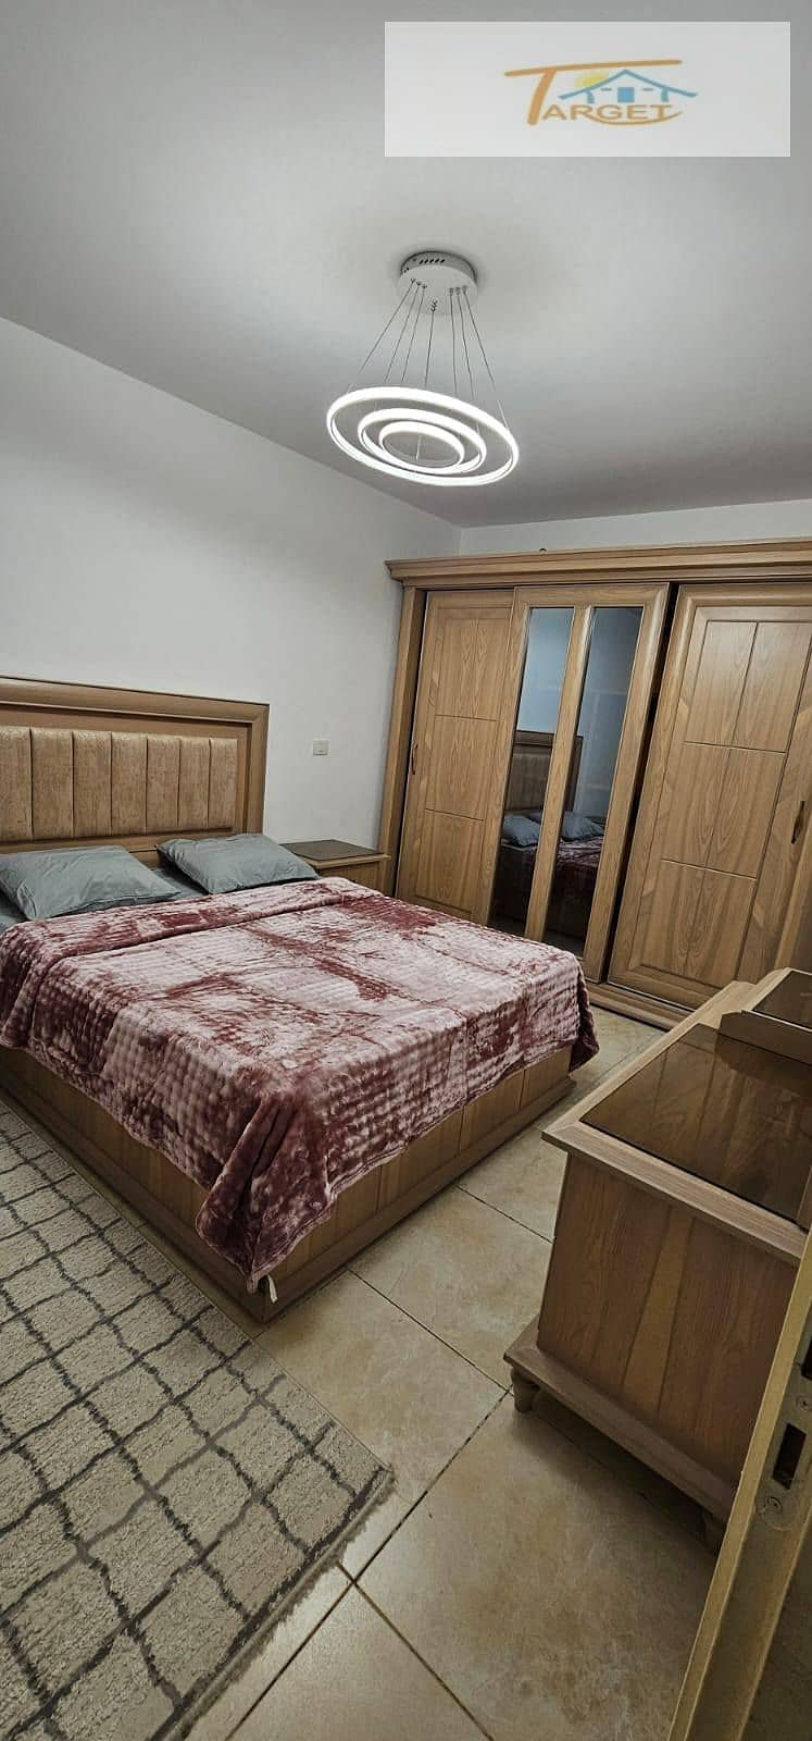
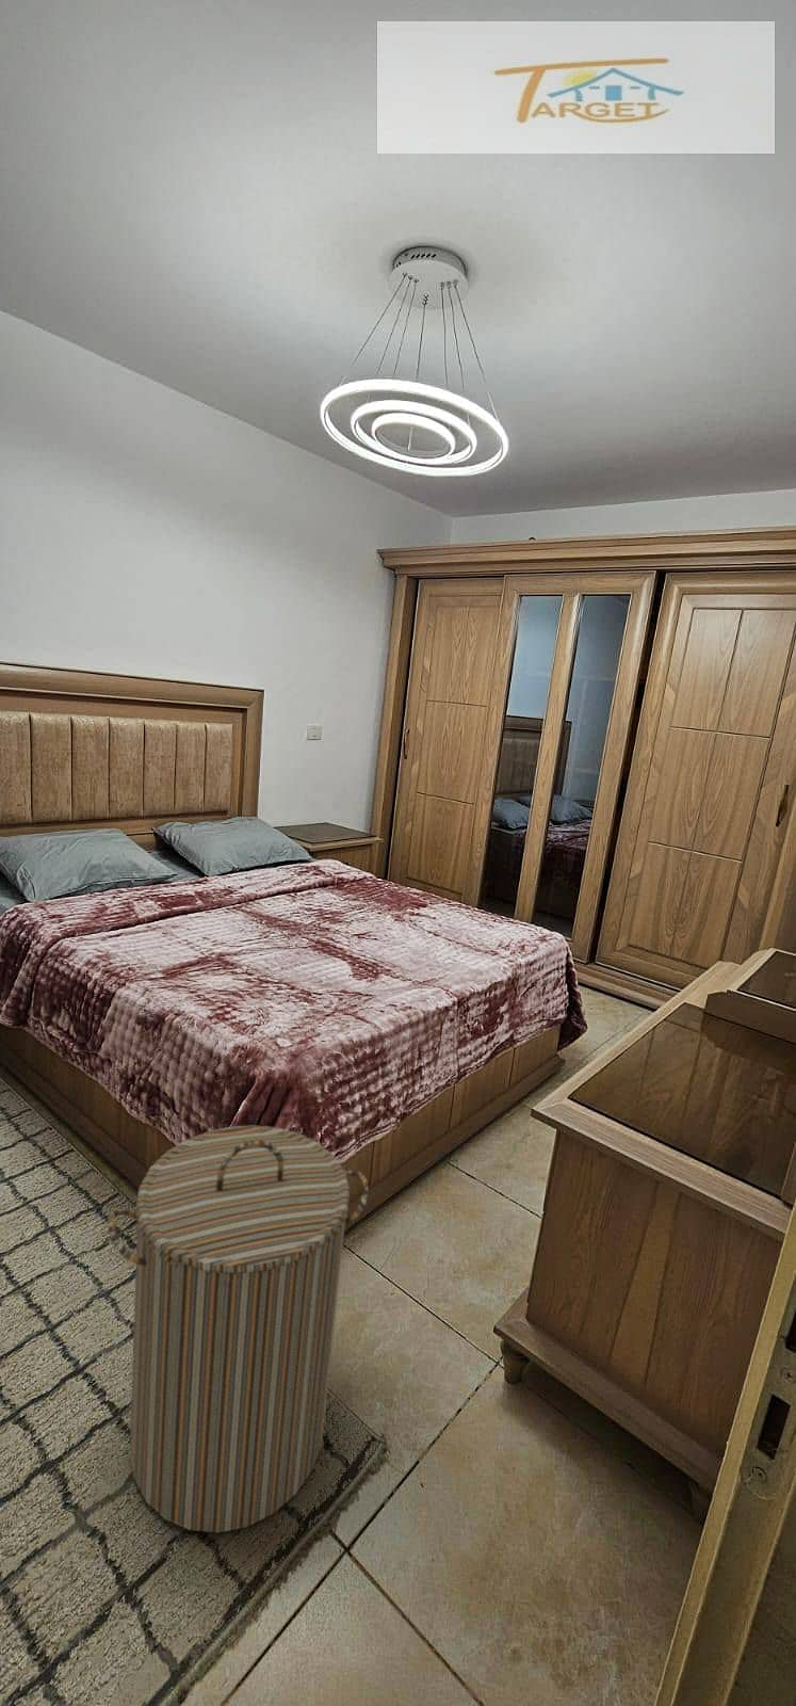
+ laundry hamper [107,1124,370,1534]
